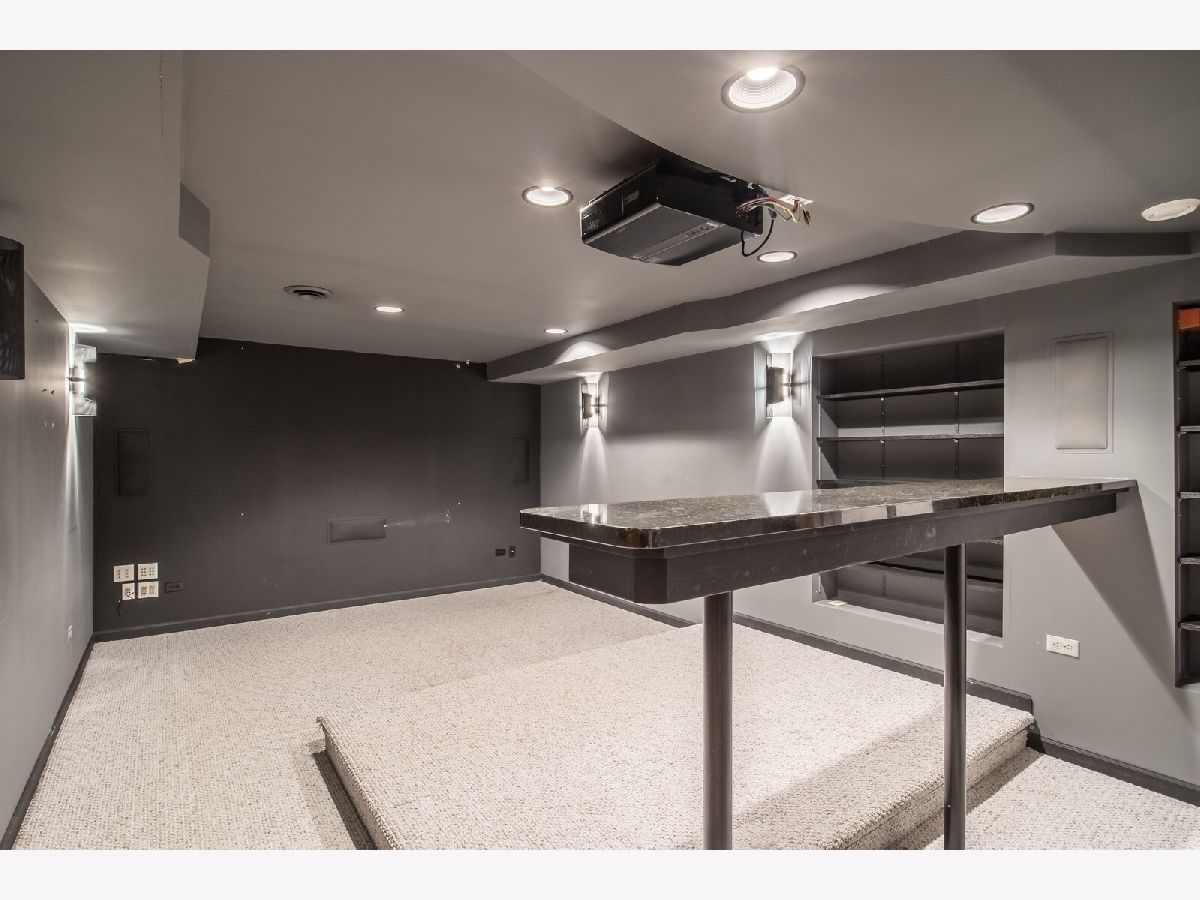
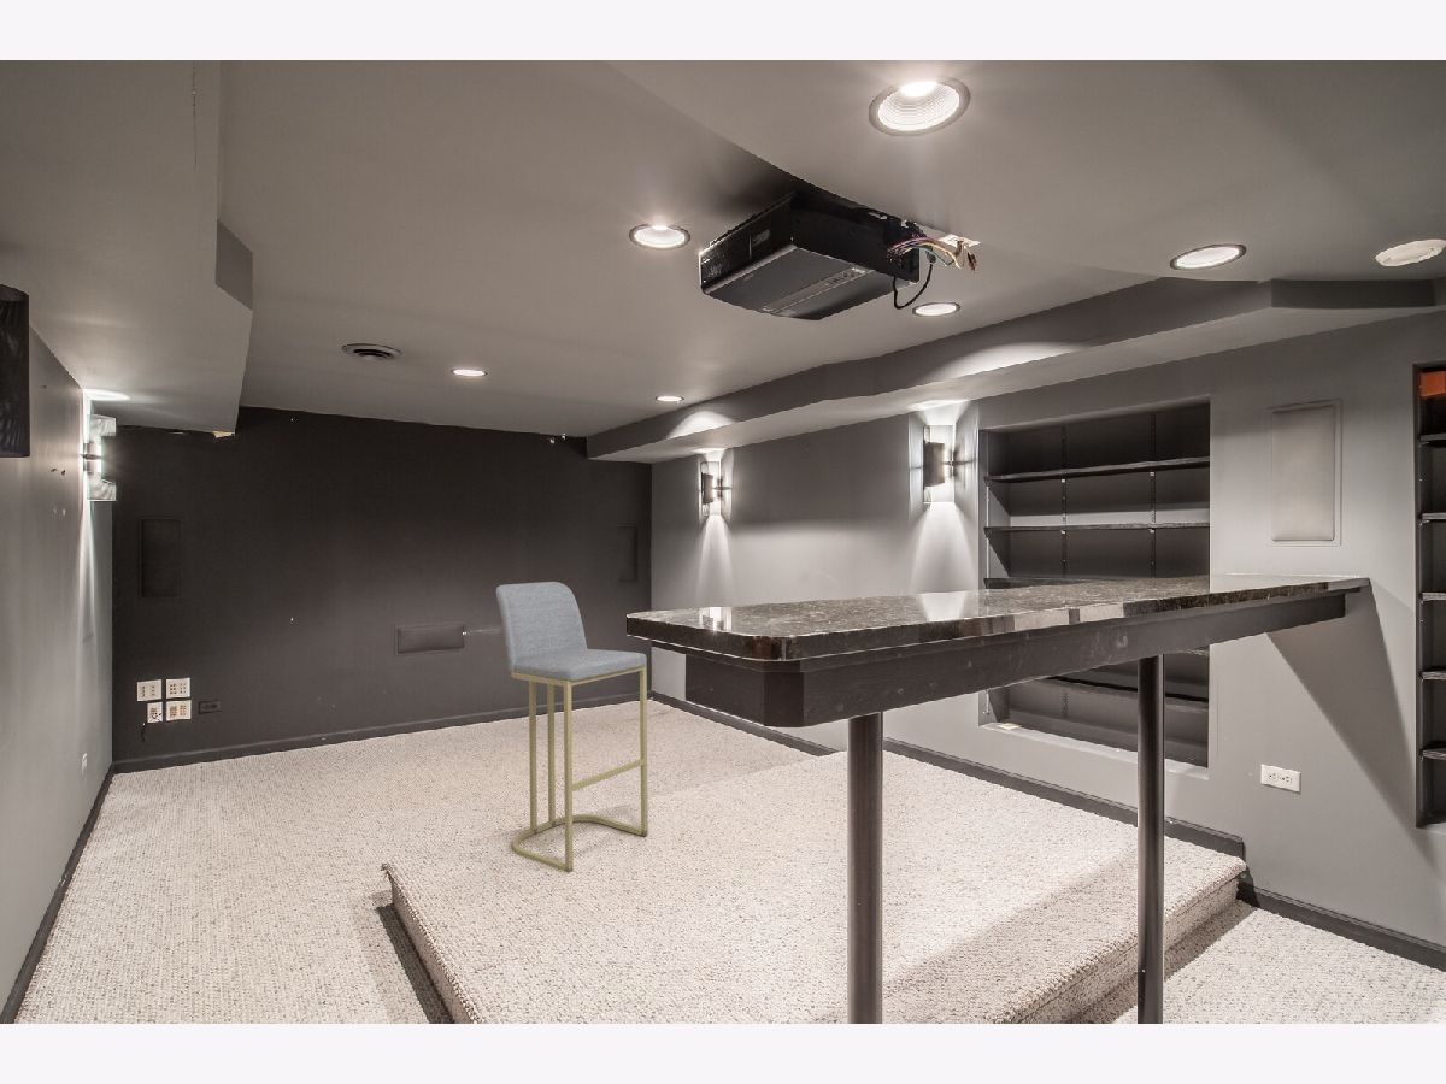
+ bar stool [495,581,649,874]
